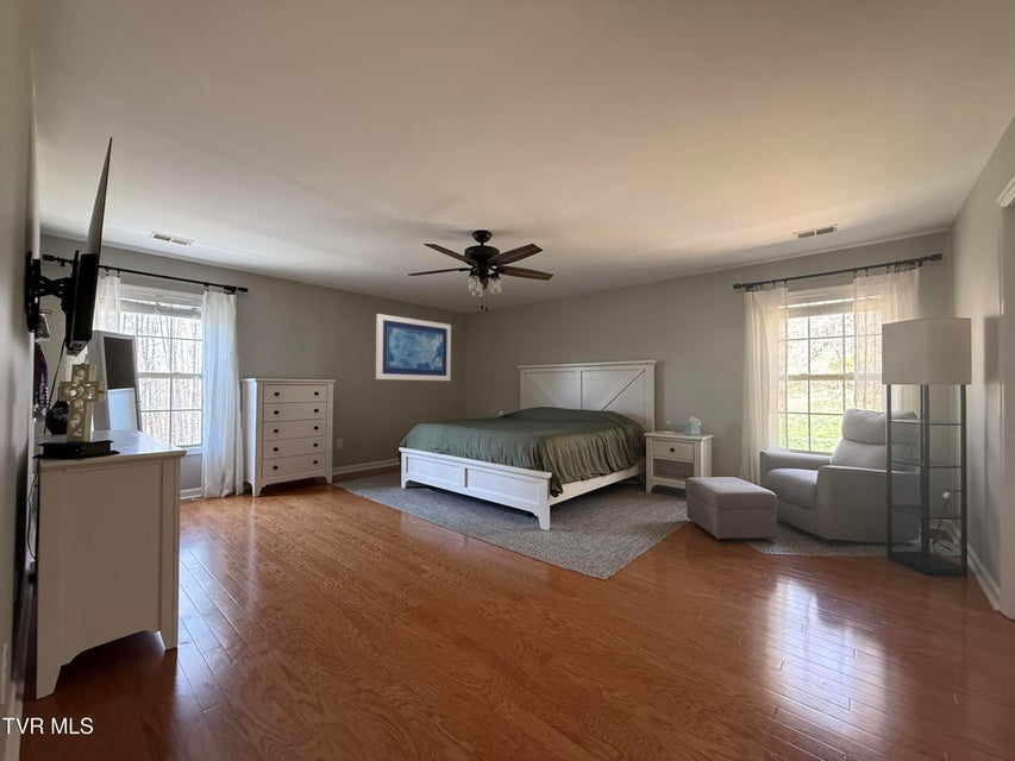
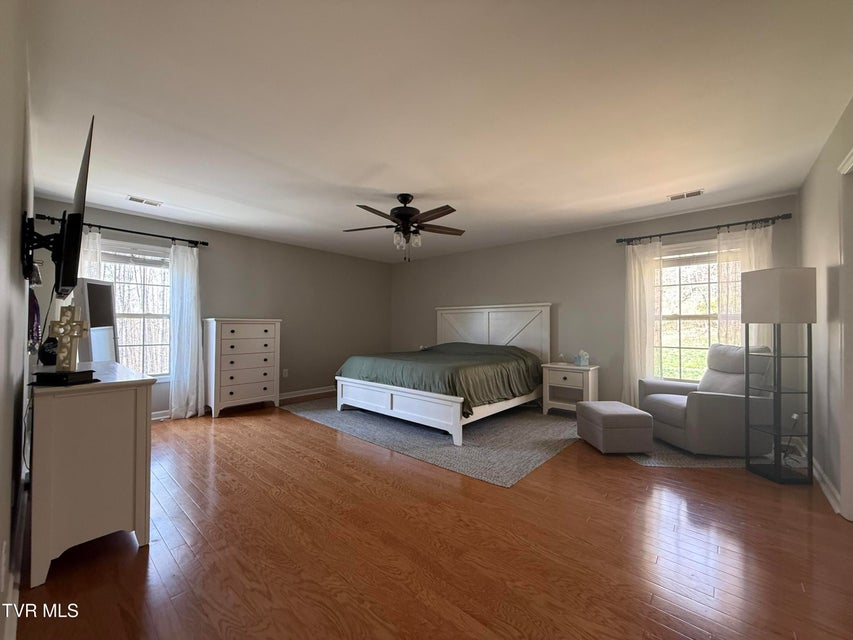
- wall art [375,313,452,382]
